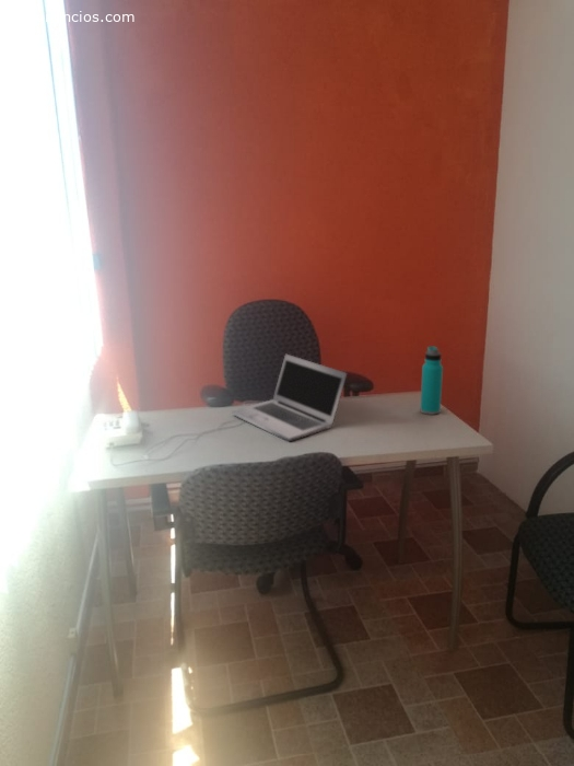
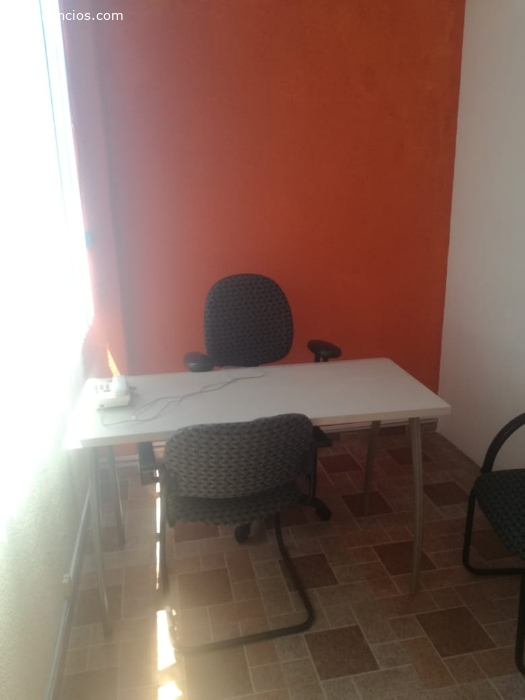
- laptop [231,353,348,443]
- water bottle [419,345,444,416]
